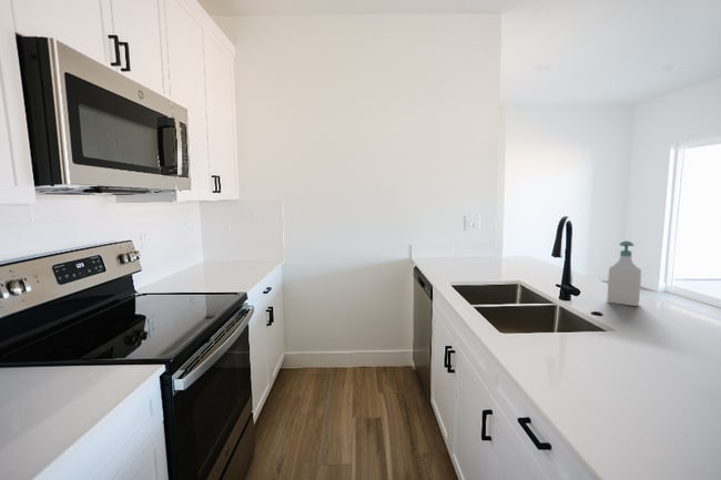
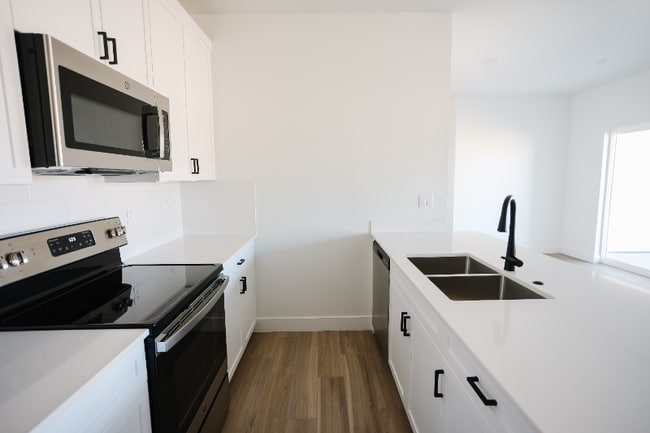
- soap bottle [606,239,642,307]
